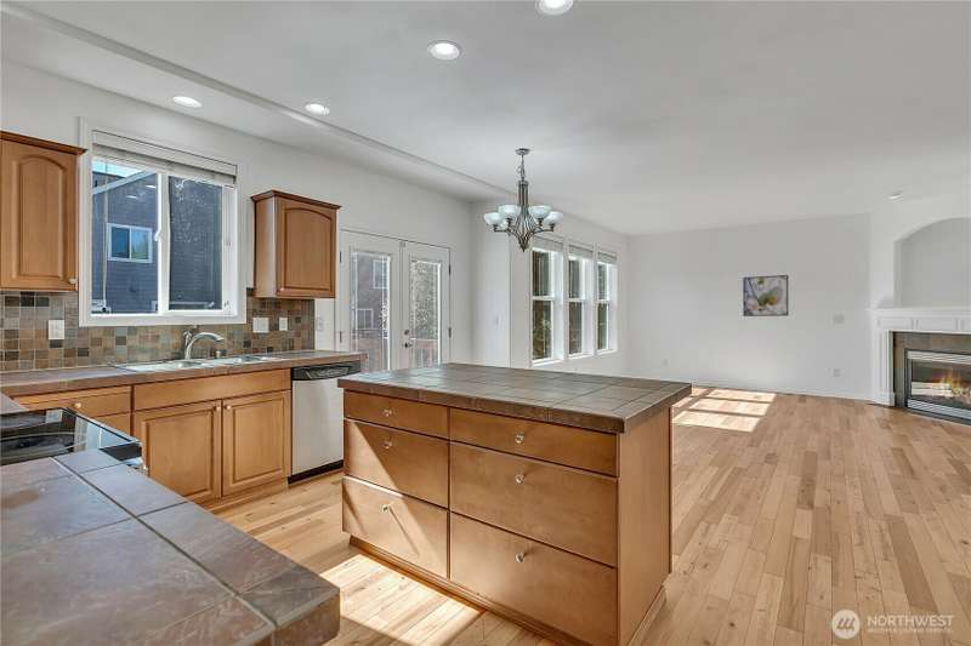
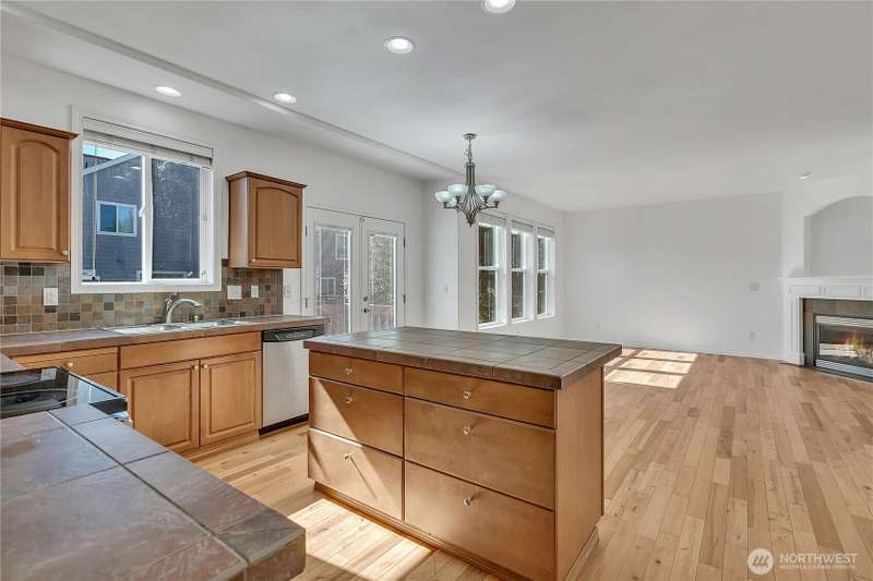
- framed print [742,274,789,318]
